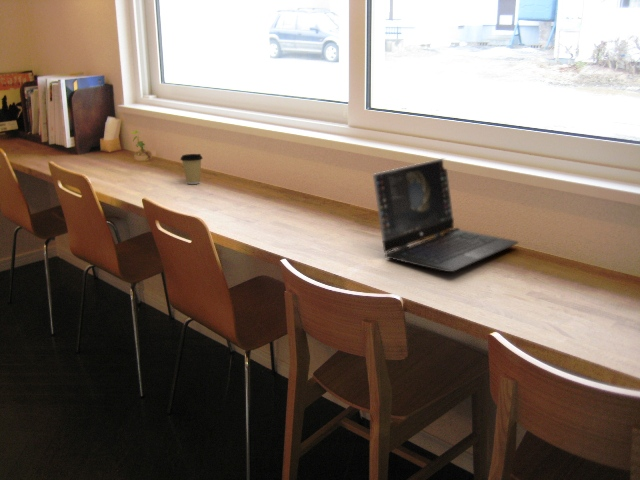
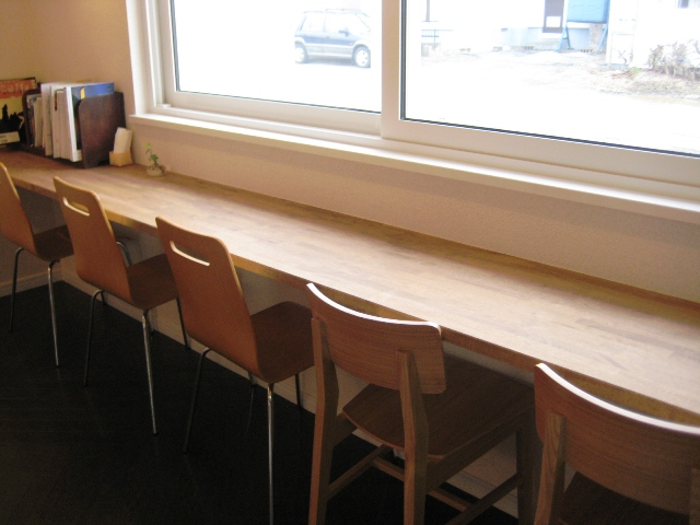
- coffee cup [179,153,204,185]
- laptop [372,157,519,273]
